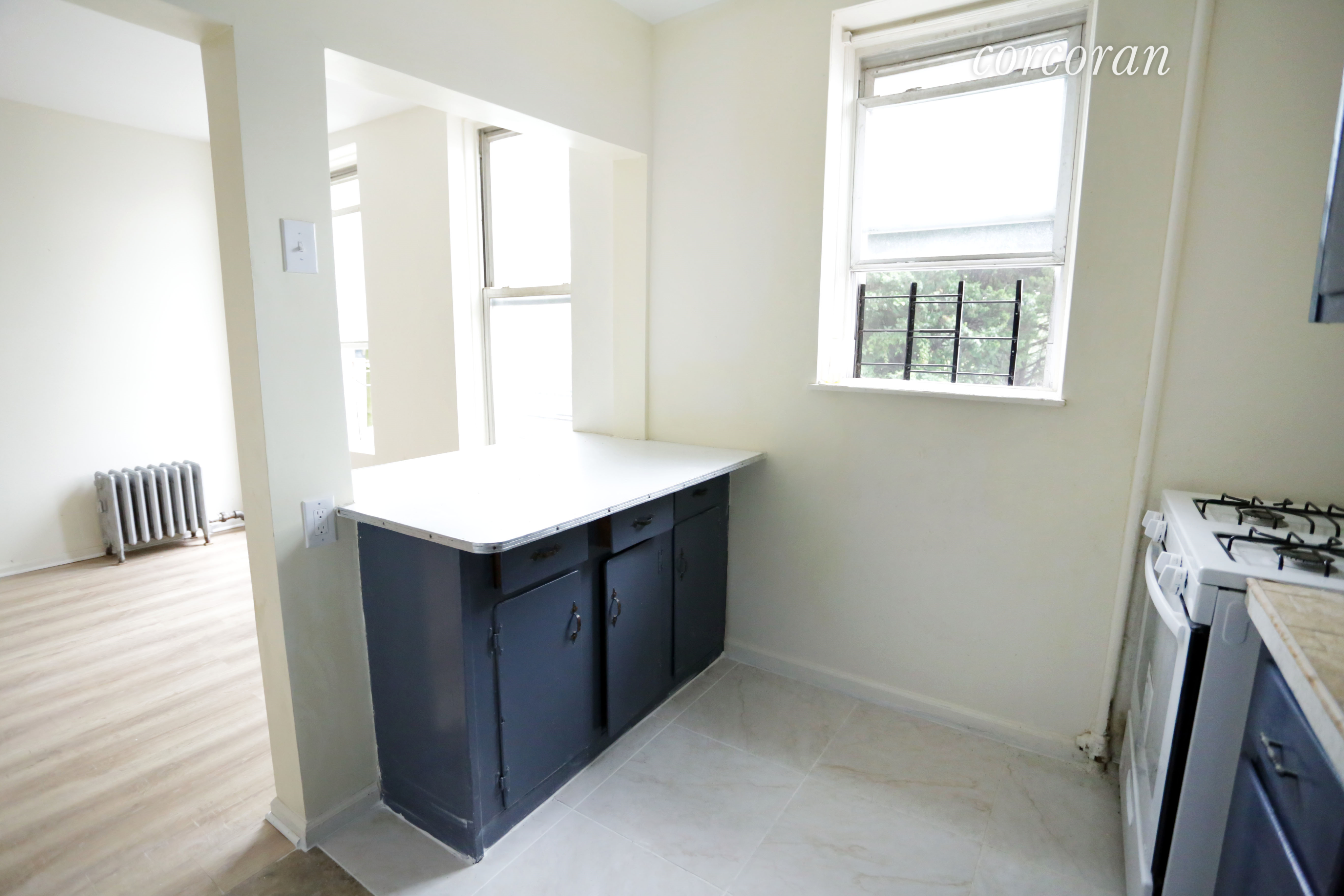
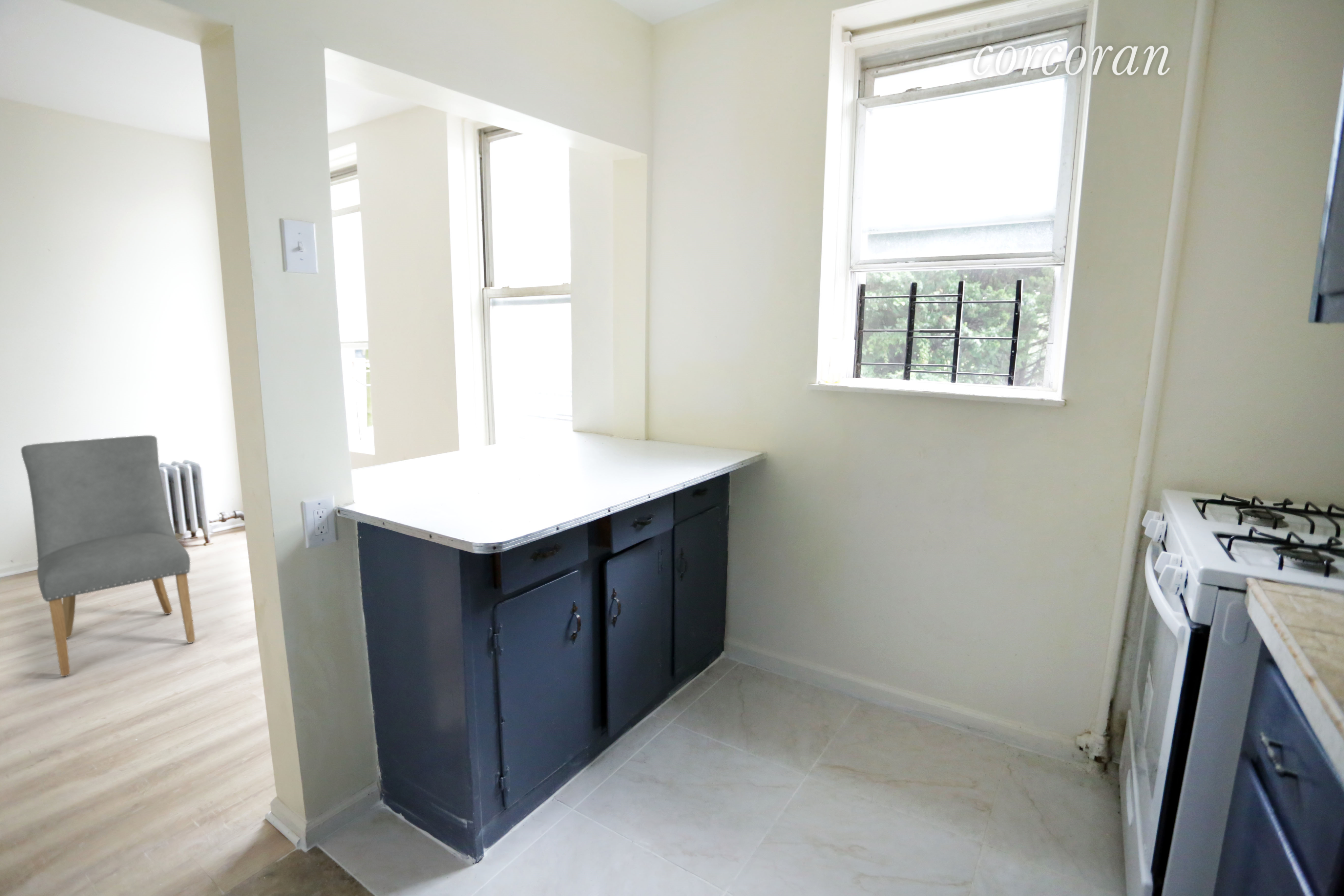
+ chair [21,435,196,677]
